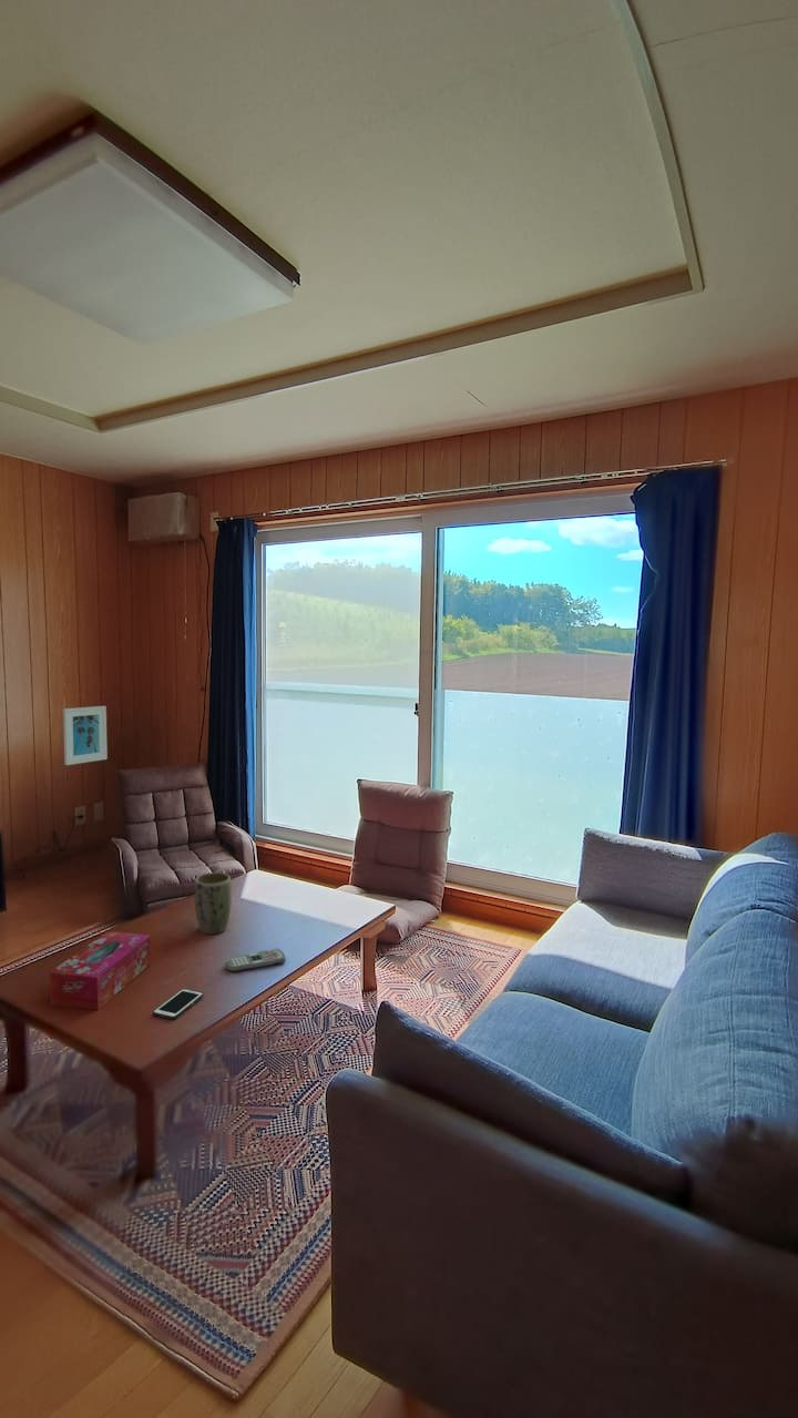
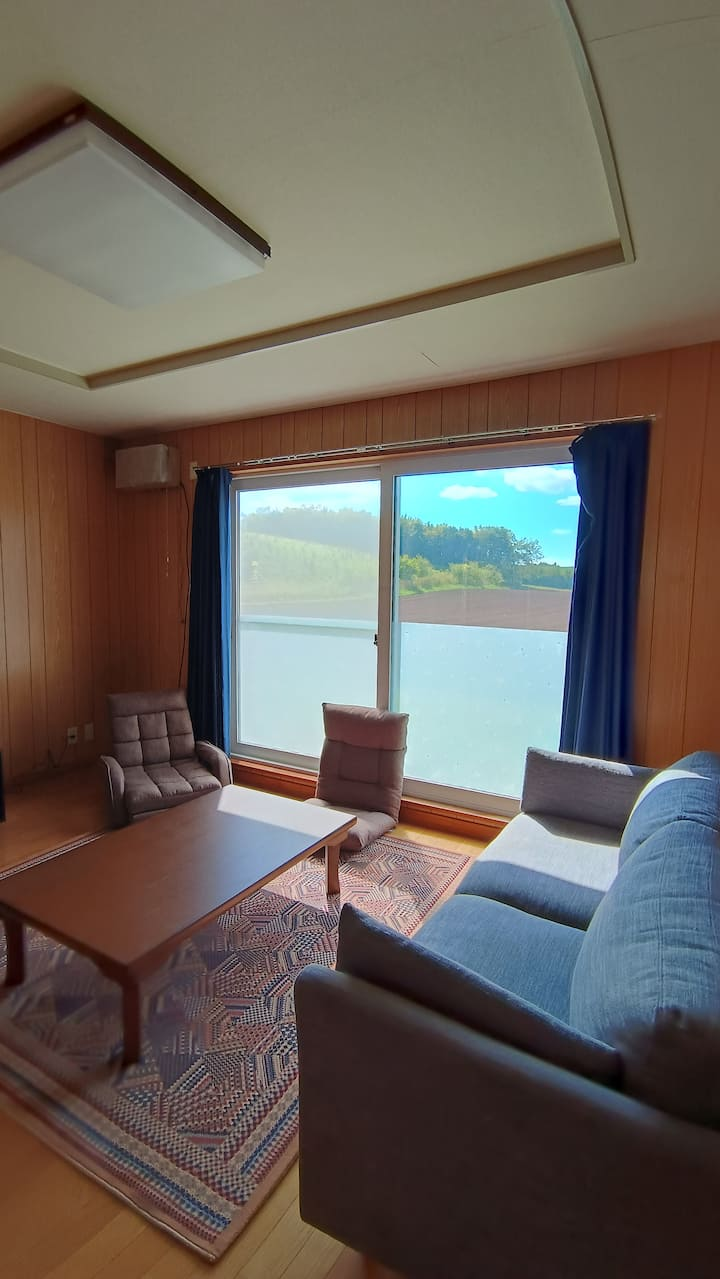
- remote control [224,948,287,973]
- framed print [62,705,109,766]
- cell phone [152,988,204,1020]
- plant pot [194,871,233,935]
- tissue box [49,930,152,1011]
